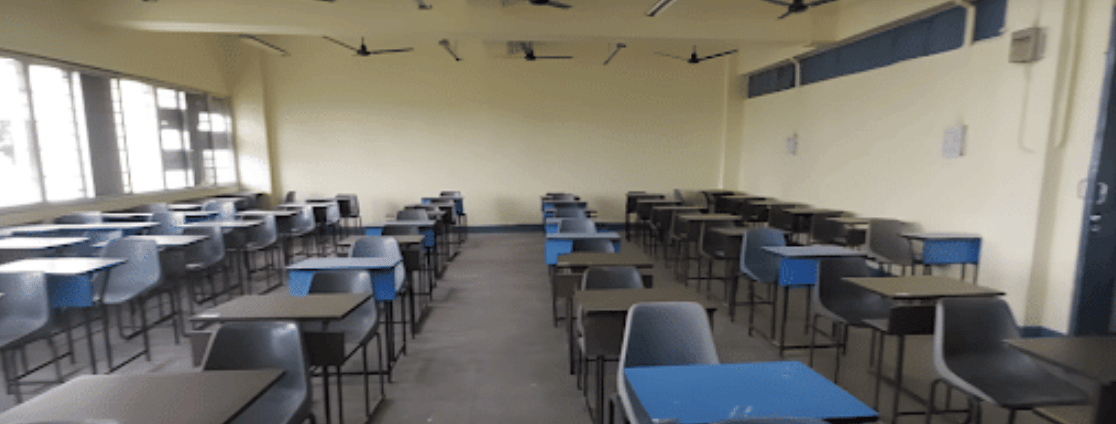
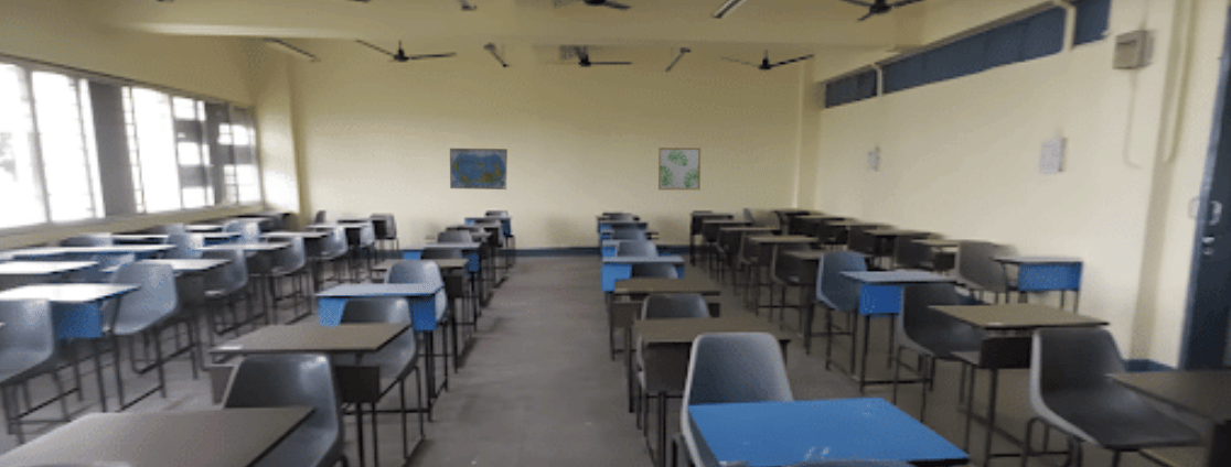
+ wall art [657,146,702,191]
+ world map [449,148,509,191]
